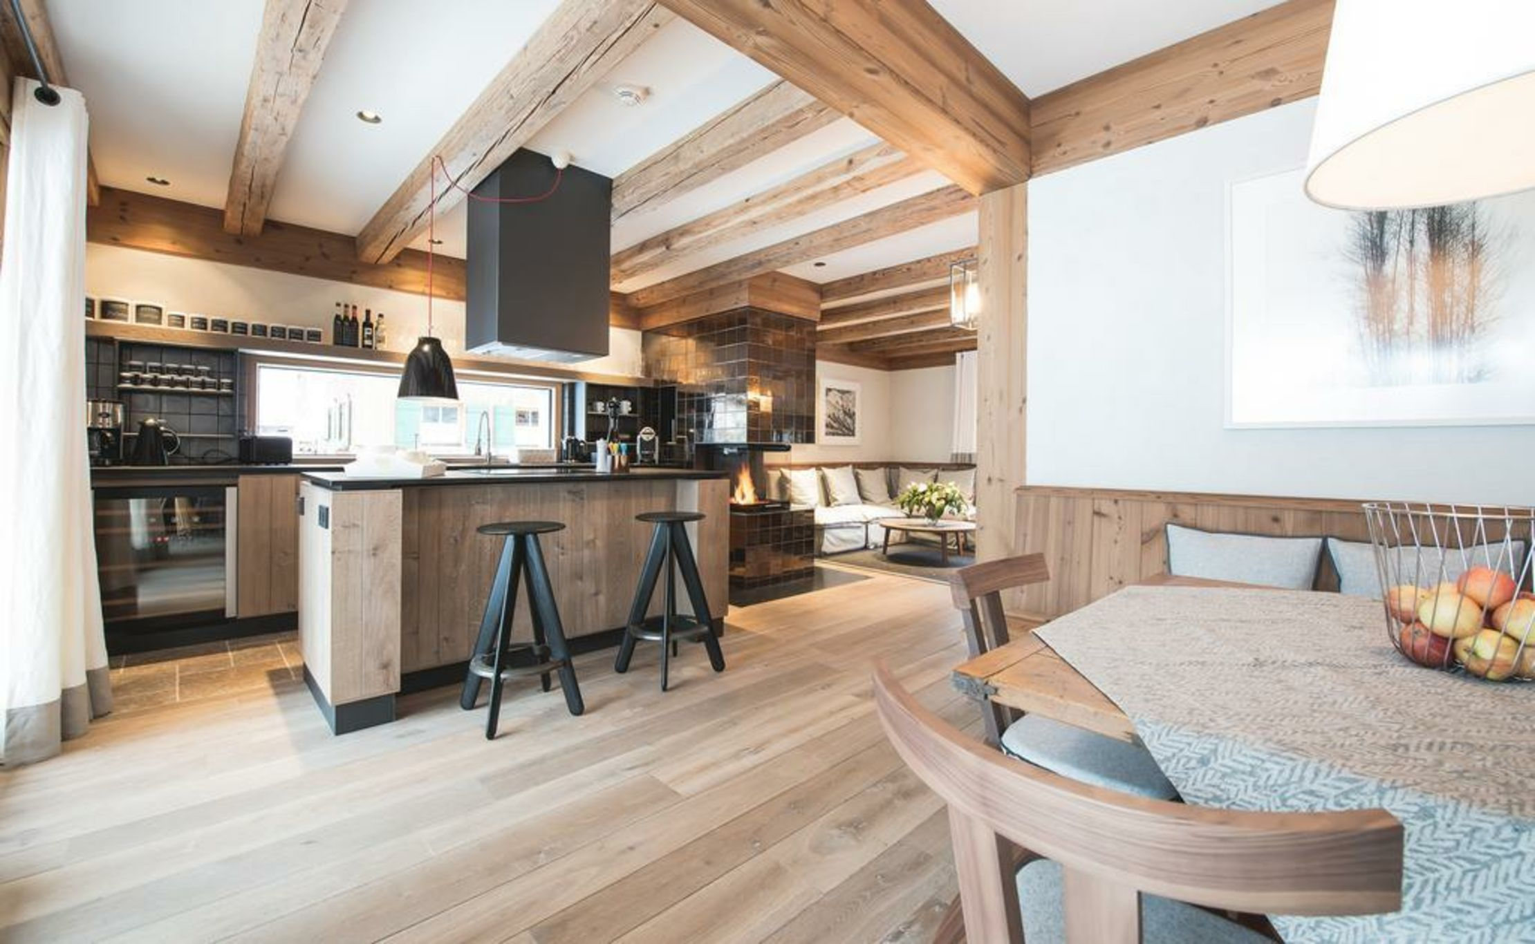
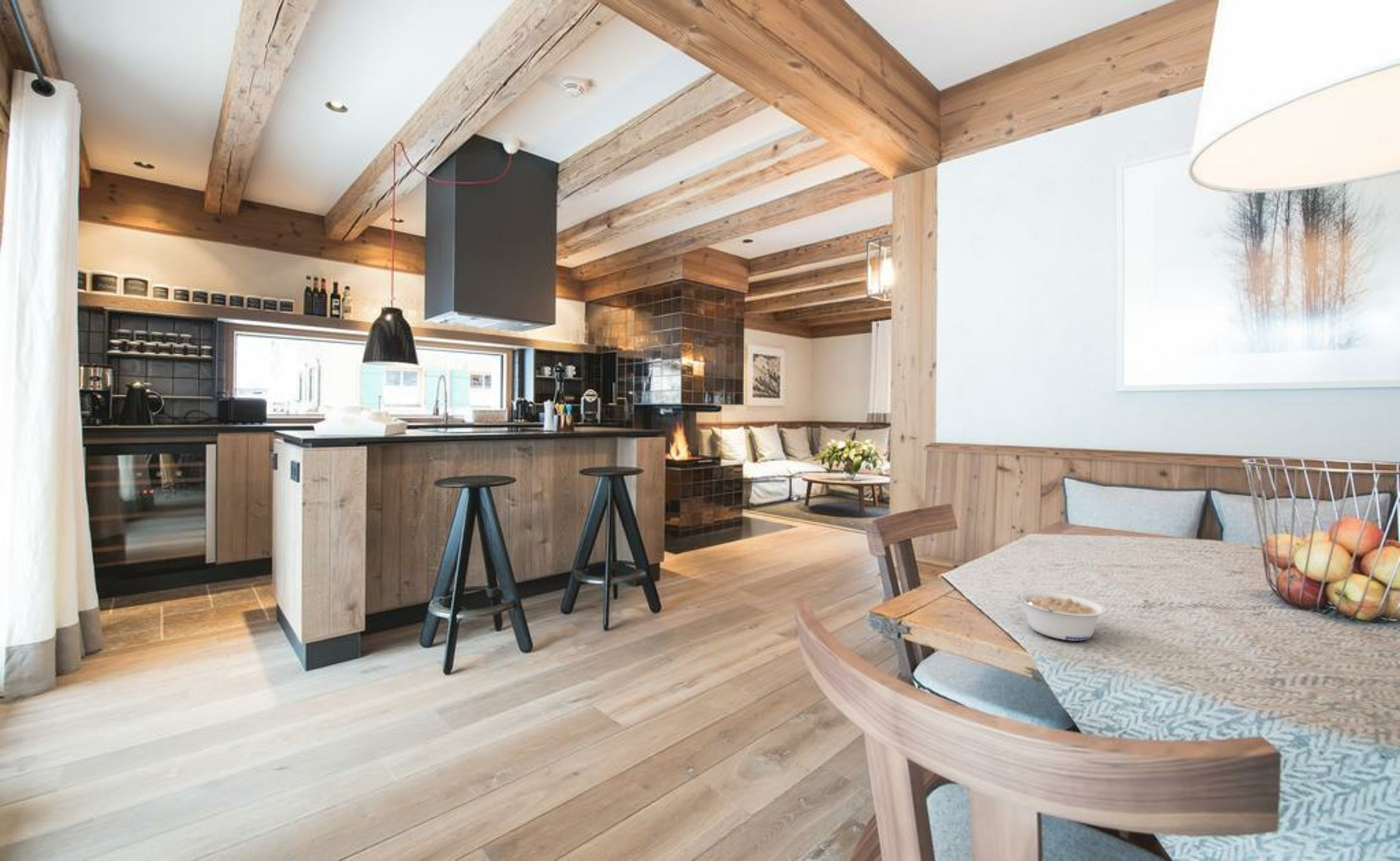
+ legume [1017,589,1107,642]
